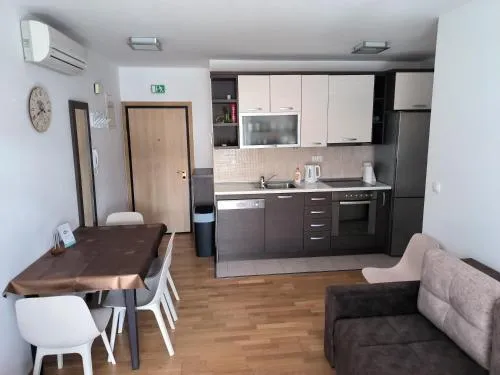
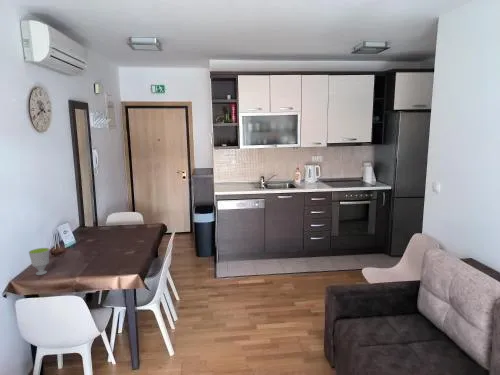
+ cup [28,247,51,276]
